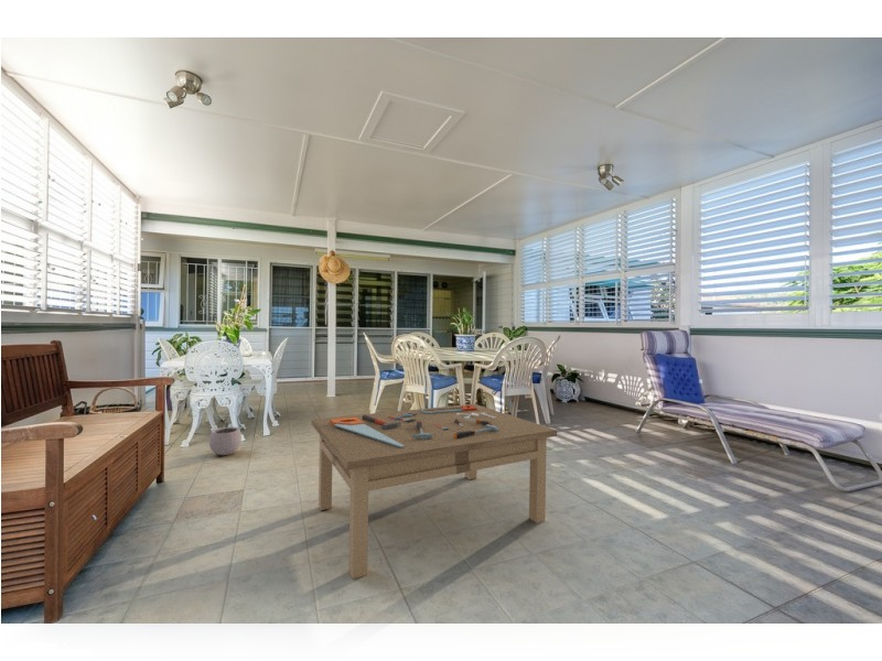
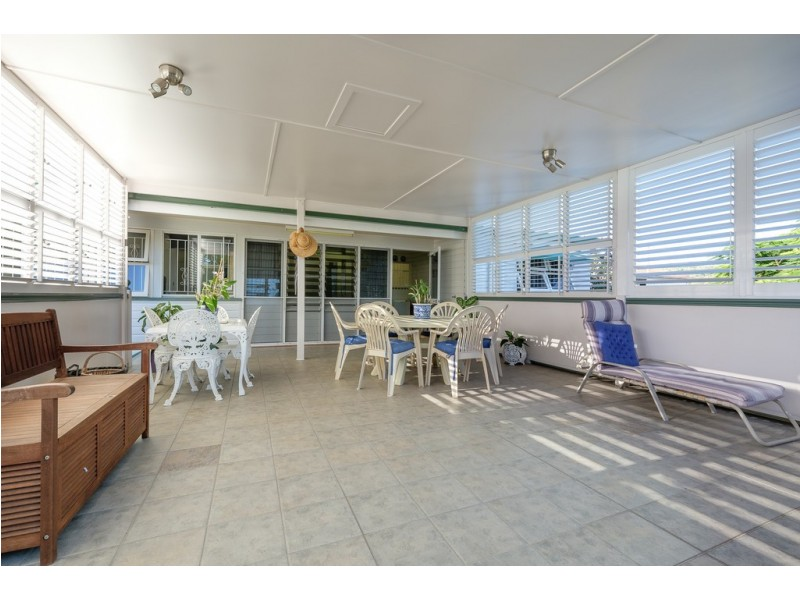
- coffee table [311,403,558,579]
- plant pot [208,421,243,456]
